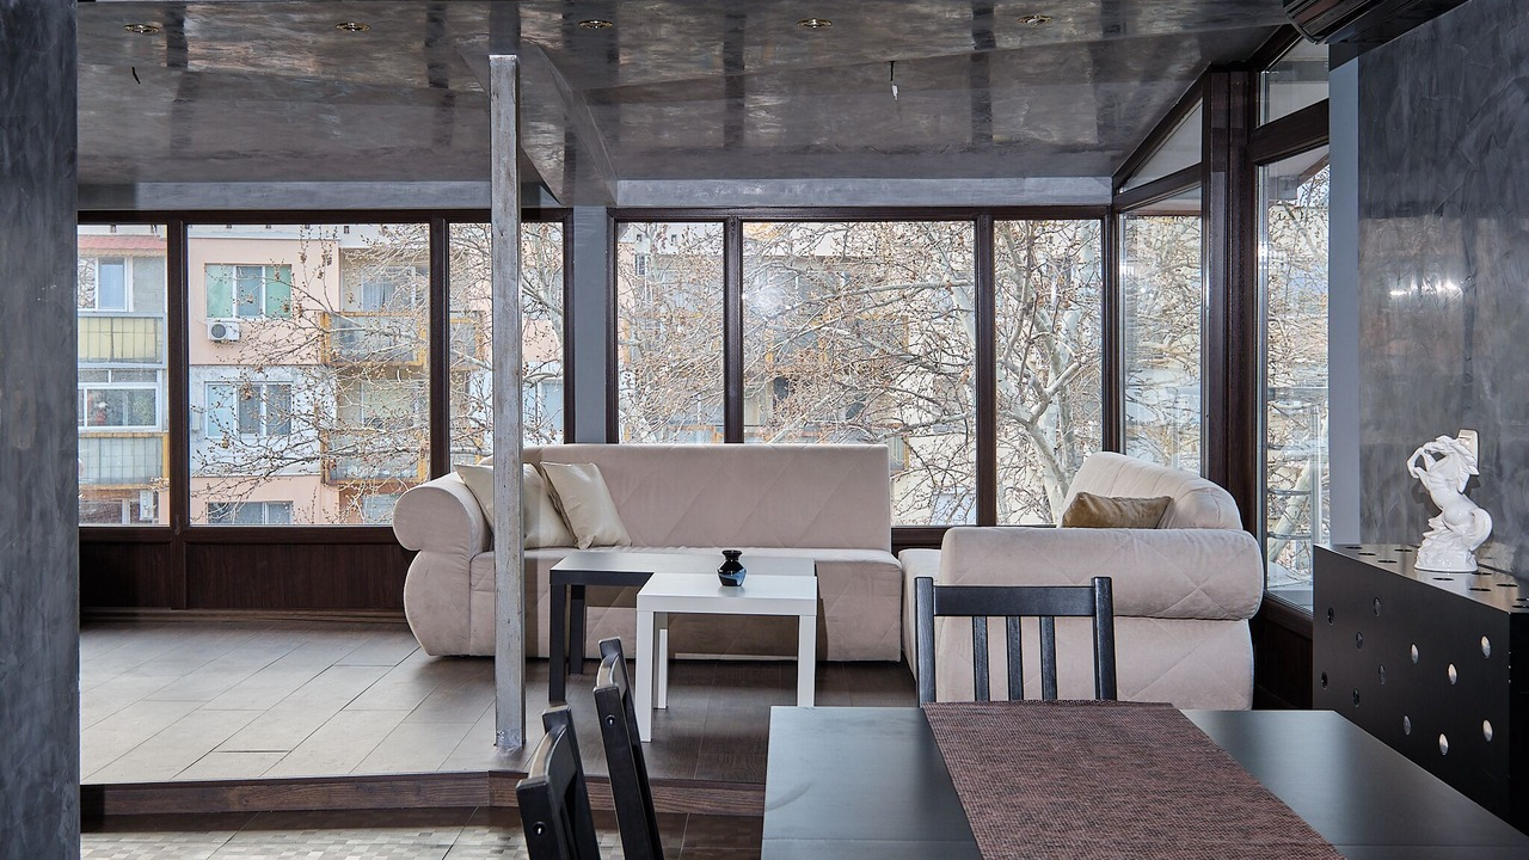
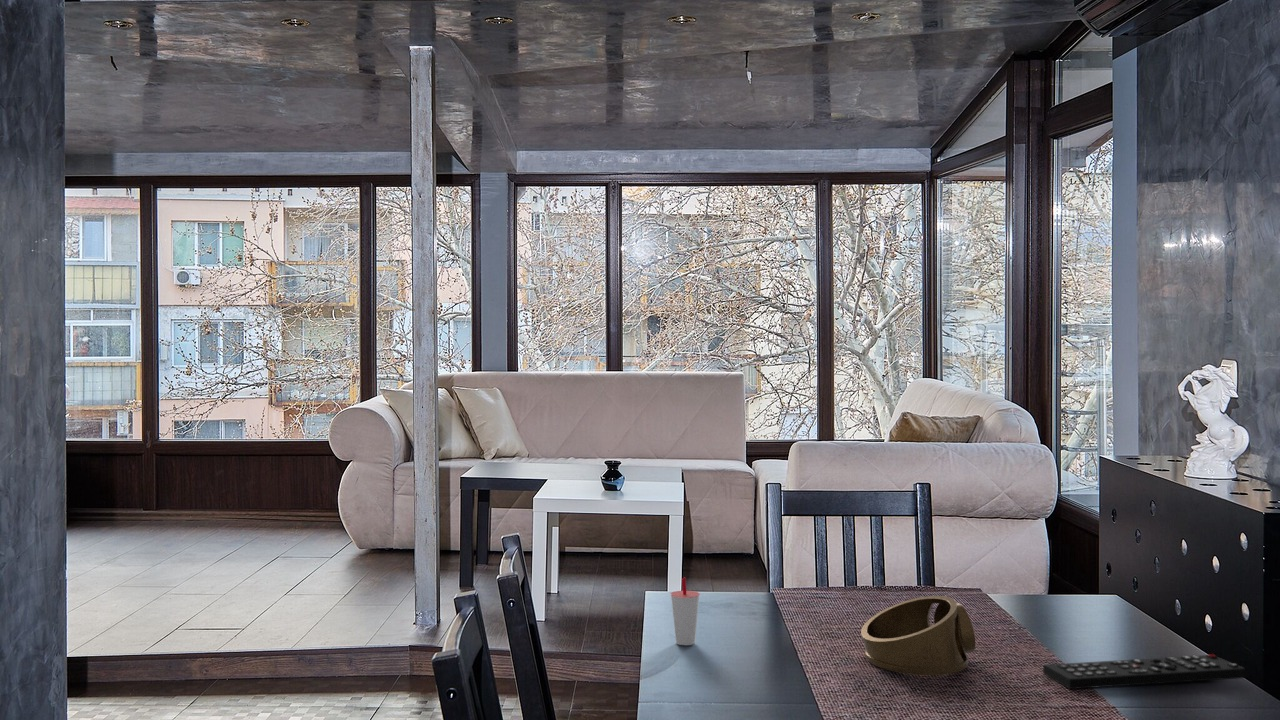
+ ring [860,595,976,676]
+ remote control [1042,653,1247,690]
+ cup [670,576,701,646]
